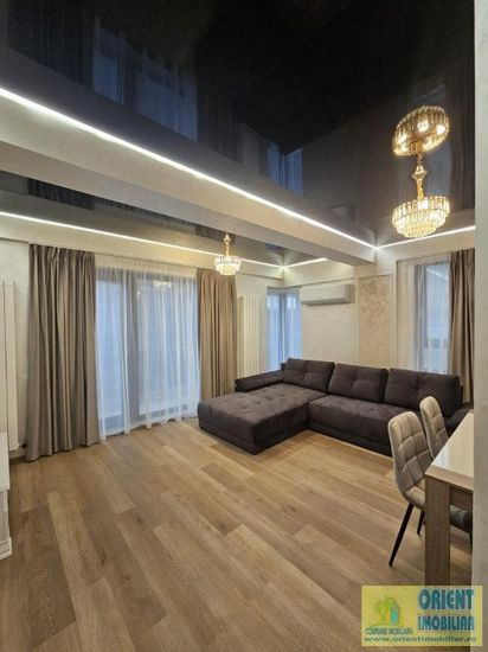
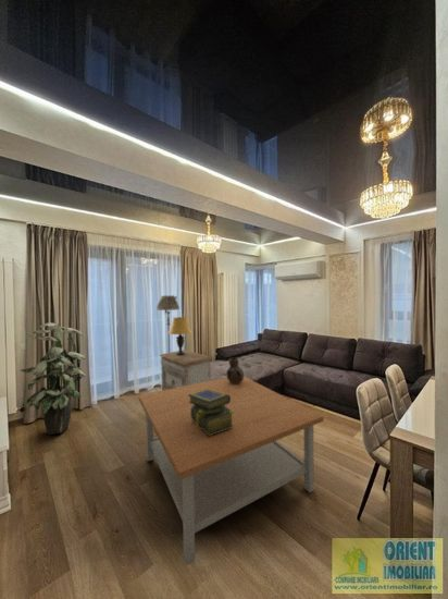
+ nightstand [159,349,213,391]
+ vase [225,356,245,383]
+ coffee table [138,376,325,566]
+ floor lamp [155,294,181,353]
+ table lamp [167,316,192,355]
+ stack of books [188,389,234,436]
+ indoor plant [18,322,87,436]
